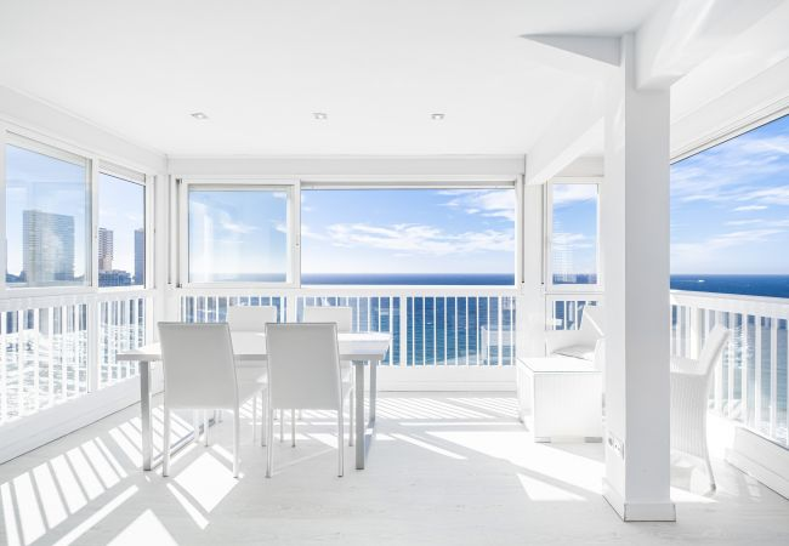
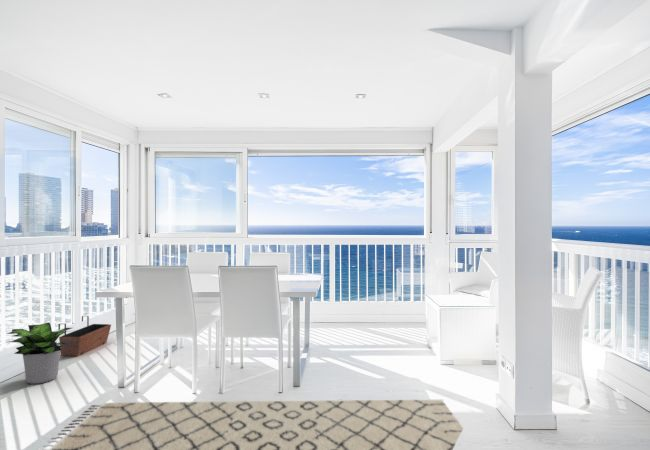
+ rug [37,399,464,450]
+ potted plant [6,322,73,385]
+ planter [57,315,112,358]
